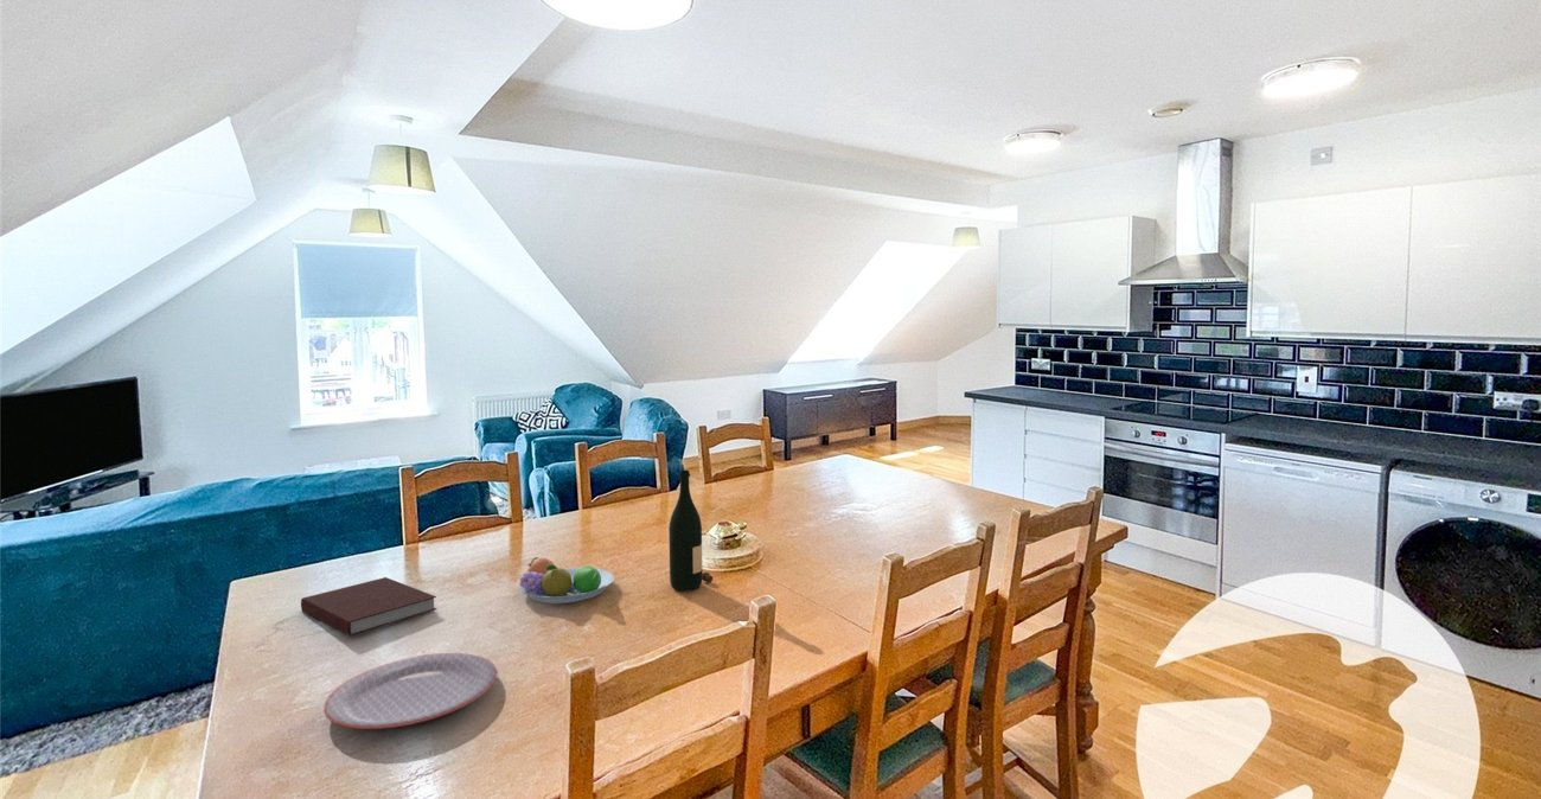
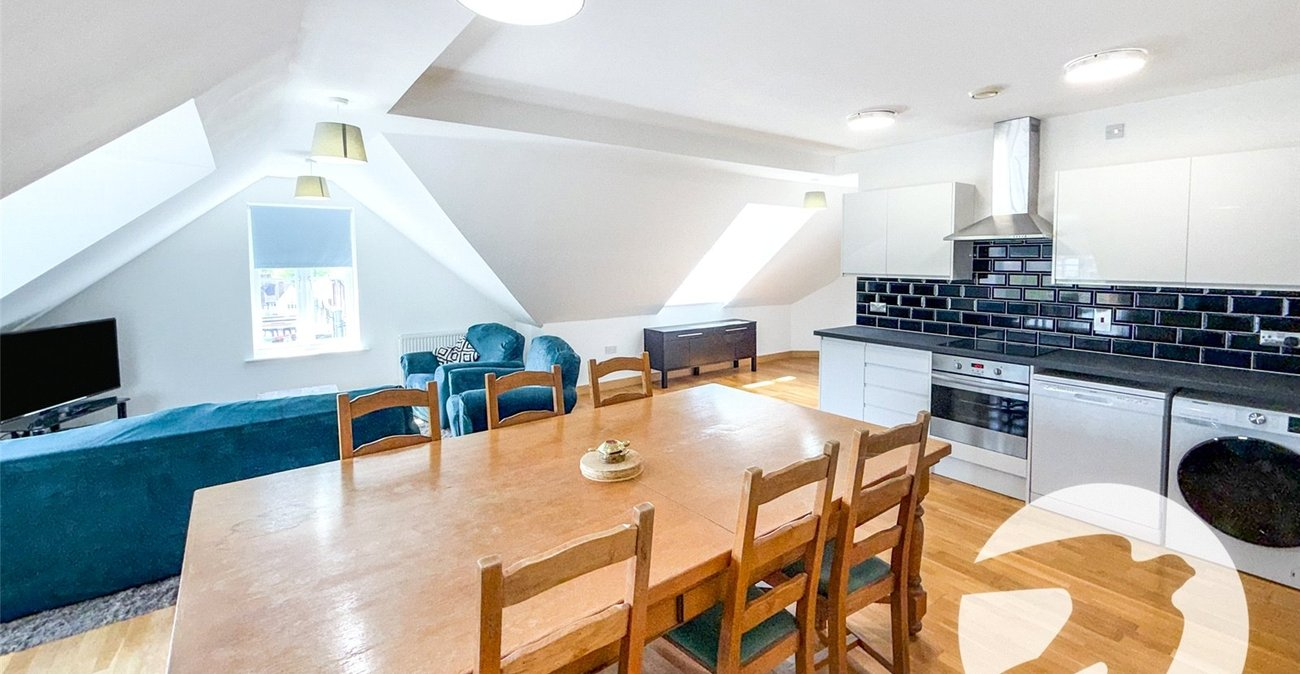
- plate [322,652,499,730]
- wine bottle [667,468,714,593]
- notebook [300,576,437,637]
- fruit bowl [518,556,615,605]
